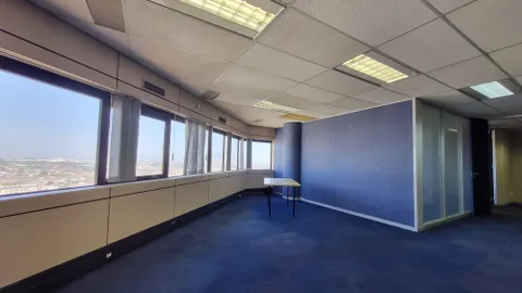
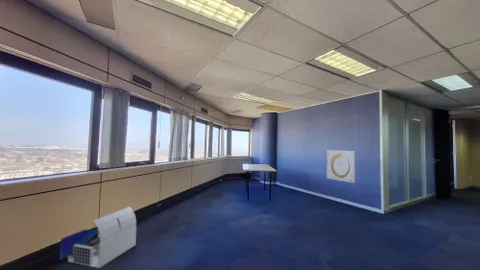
+ wall art [326,149,356,184]
+ storage box [59,206,137,269]
